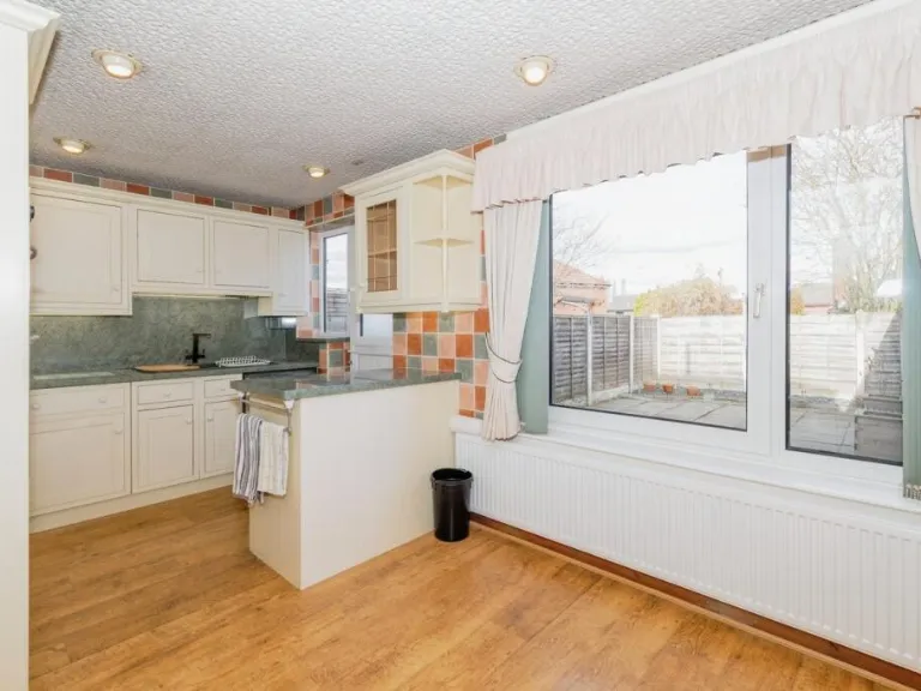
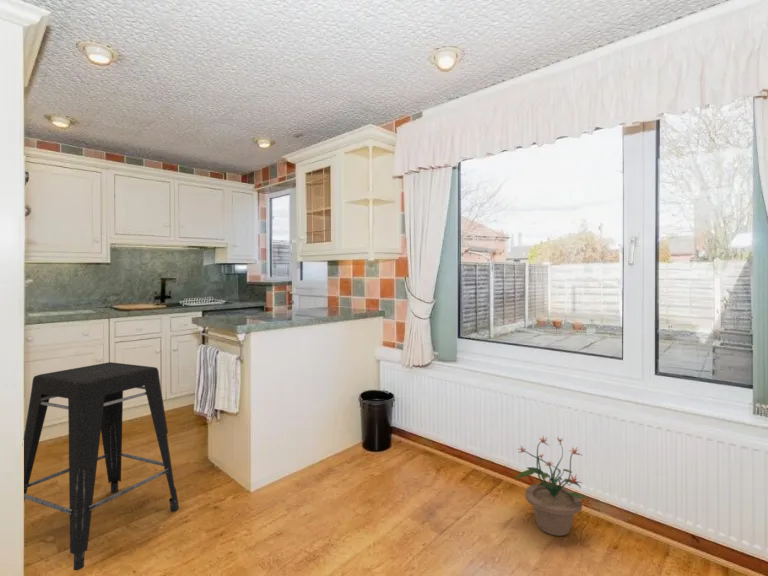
+ potted plant [515,435,590,537]
+ stool [23,361,180,571]
